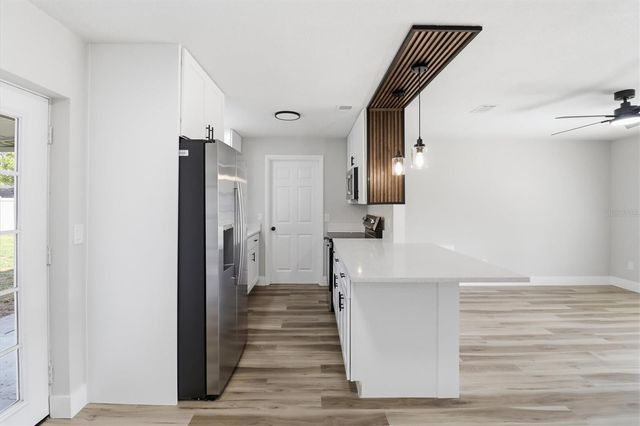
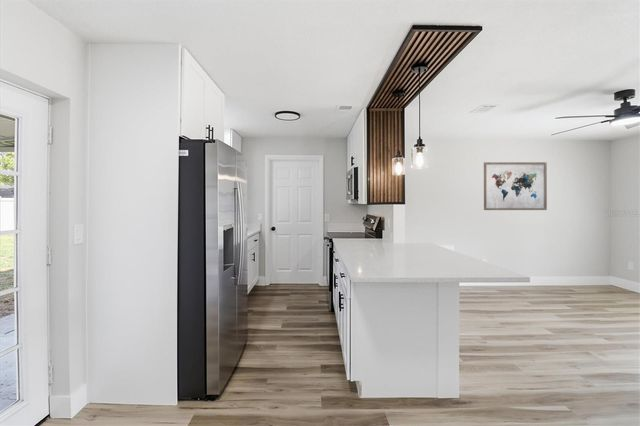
+ wall art [483,161,548,211]
